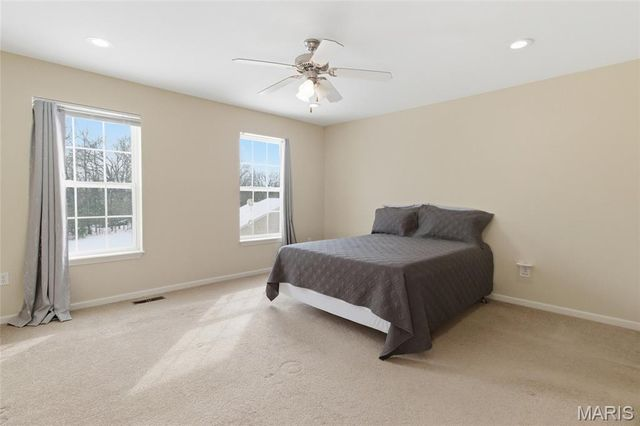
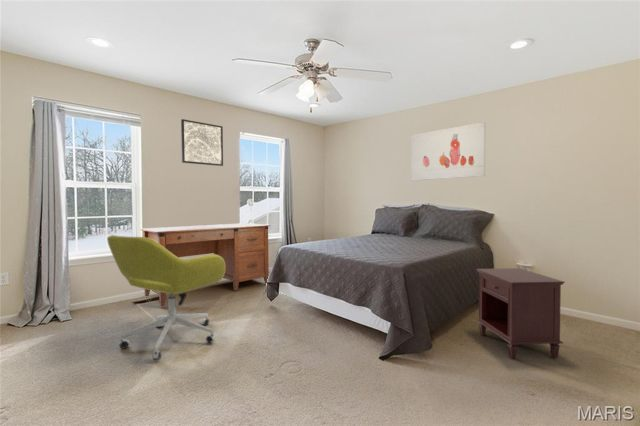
+ nightstand [475,267,566,360]
+ office chair [106,234,225,361]
+ wall art [410,121,486,182]
+ wall art [180,118,224,167]
+ desk [140,222,271,308]
